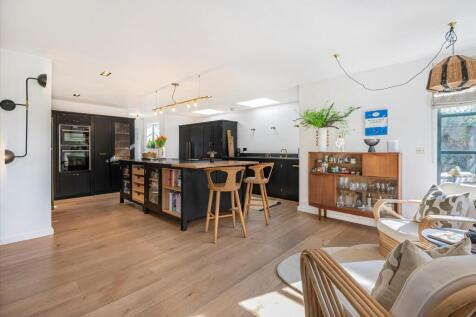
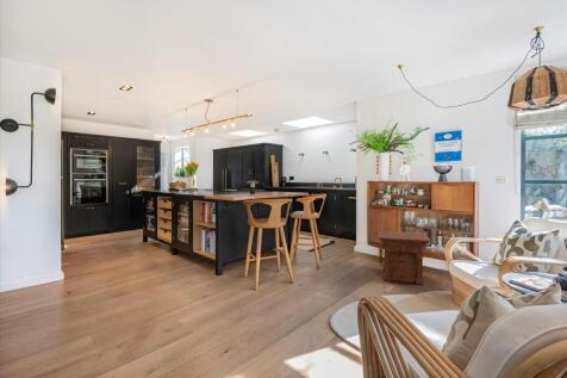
+ side table [376,229,432,286]
